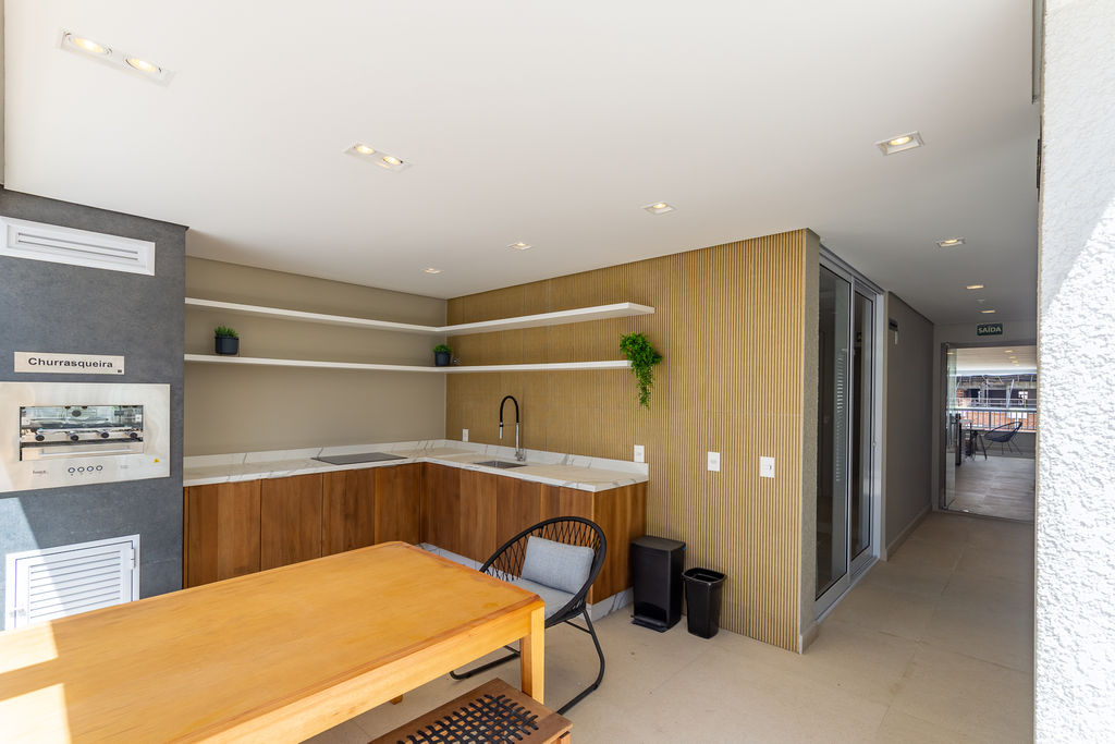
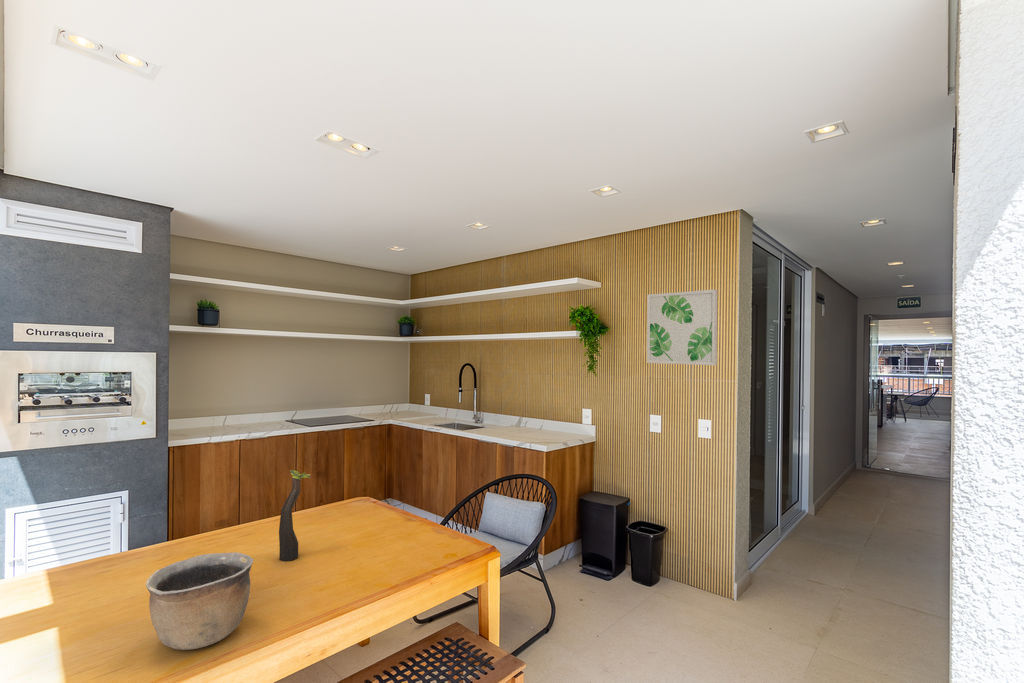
+ plant [278,469,312,562]
+ bowl [145,551,254,651]
+ wall art [646,289,718,366]
